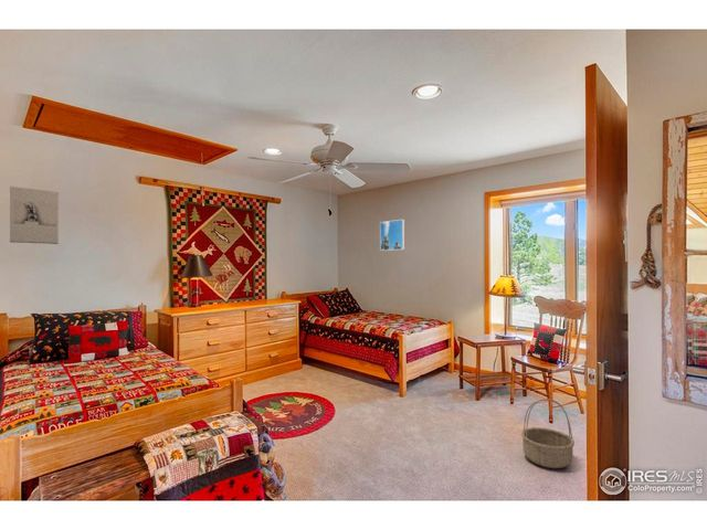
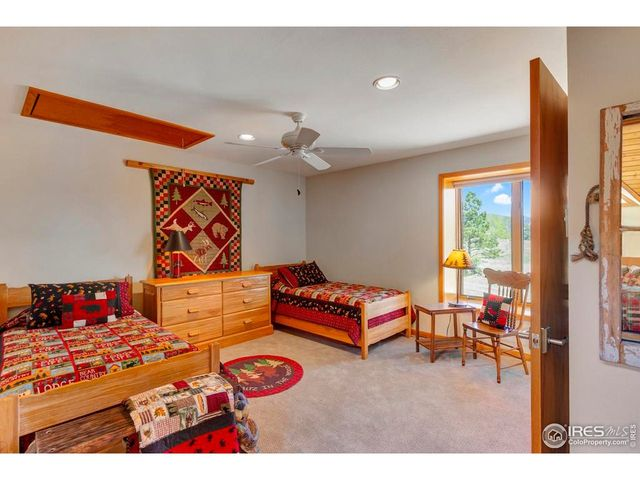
- basket [520,398,576,469]
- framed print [379,219,405,252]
- wall sculpture [9,186,60,245]
